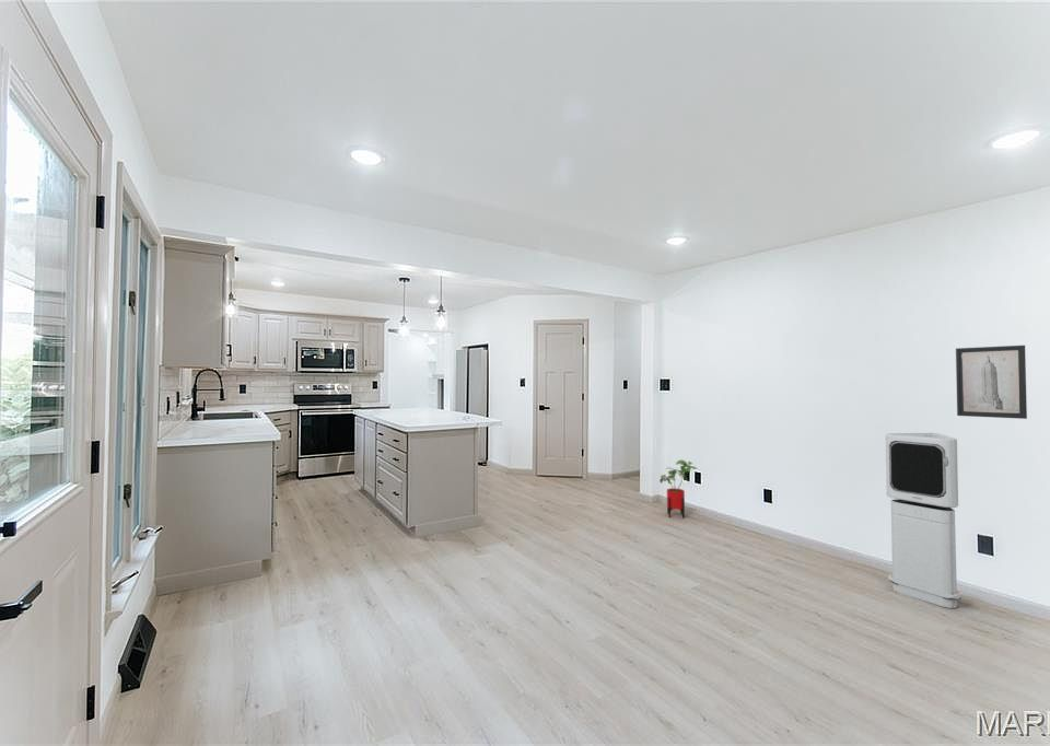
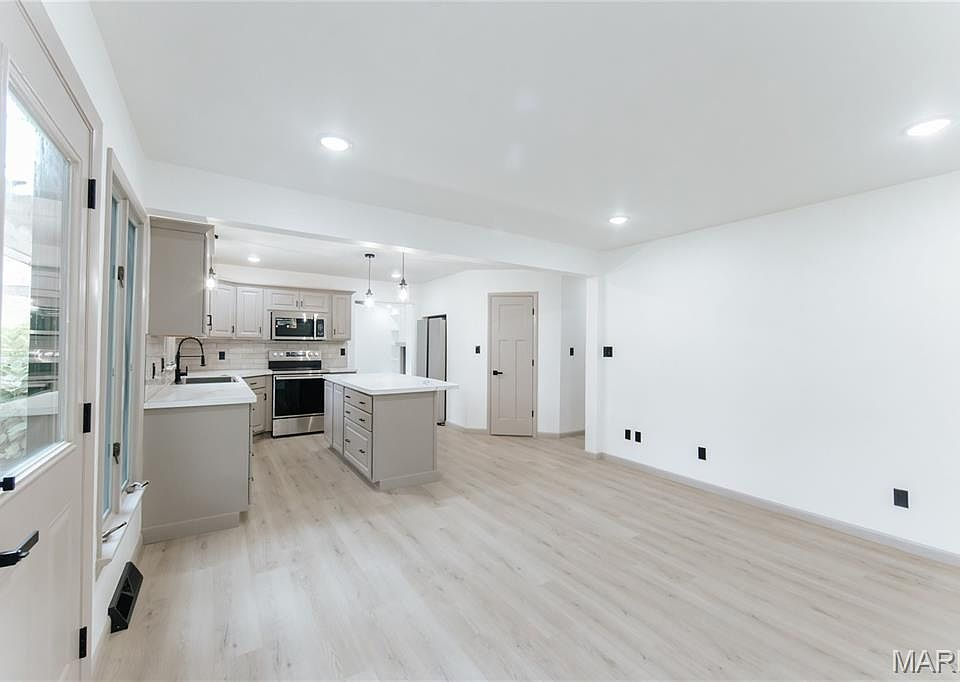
- house plant [658,459,699,520]
- air purifier [885,432,962,609]
- wall art [955,345,1028,420]
